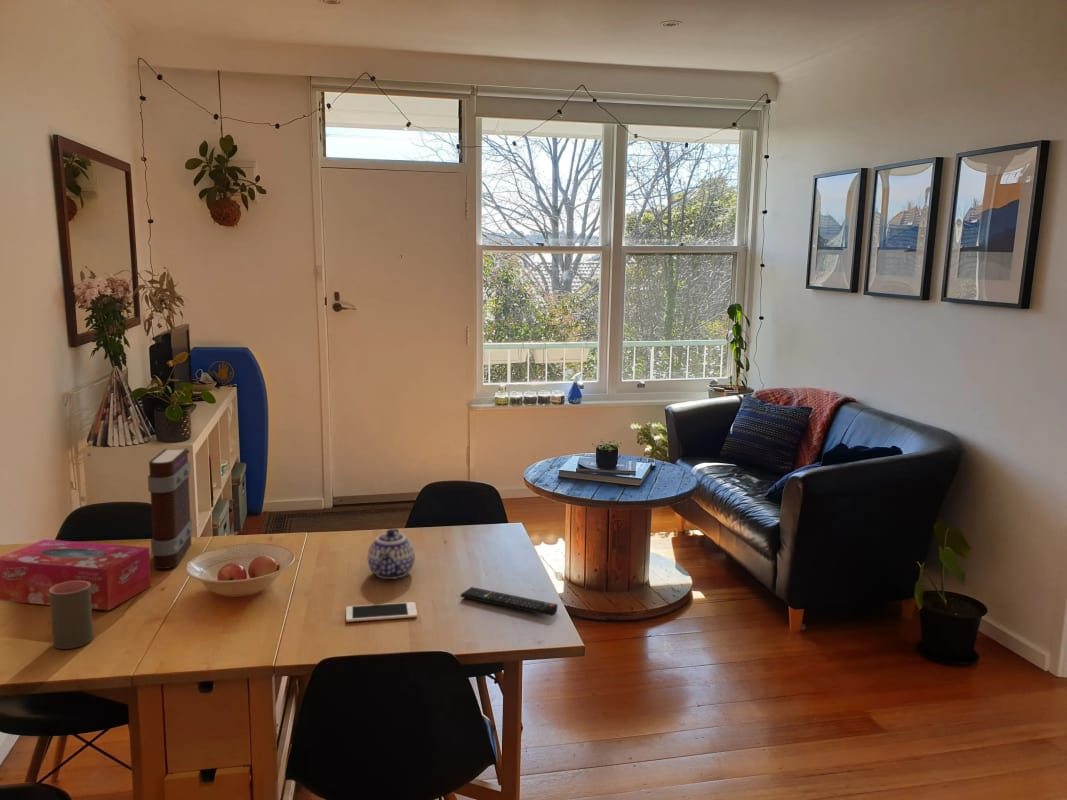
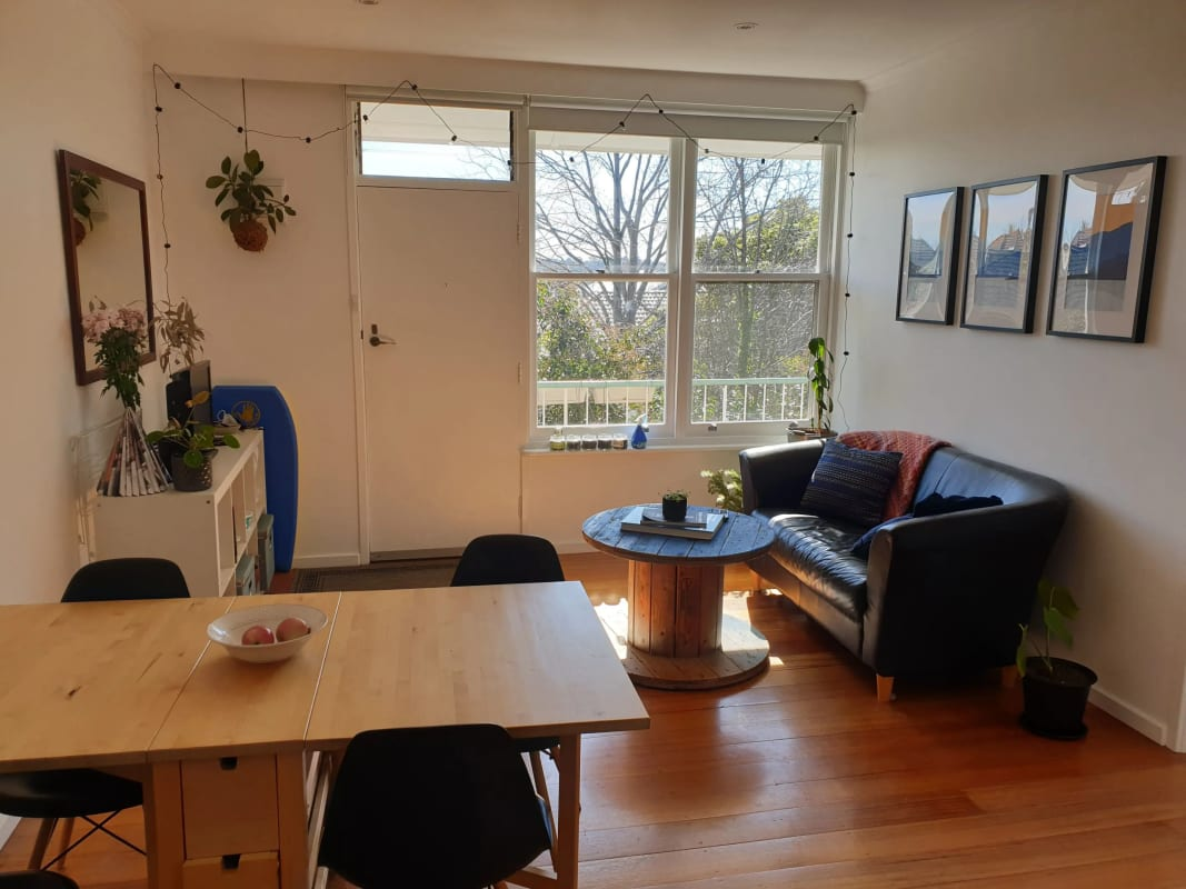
- cup [49,581,94,650]
- teapot [367,528,416,580]
- remote control [460,586,559,617]
- cell phone [345,601,418,623]
- book [147,447,194,570]
- tissue box [0,538,152,611]
